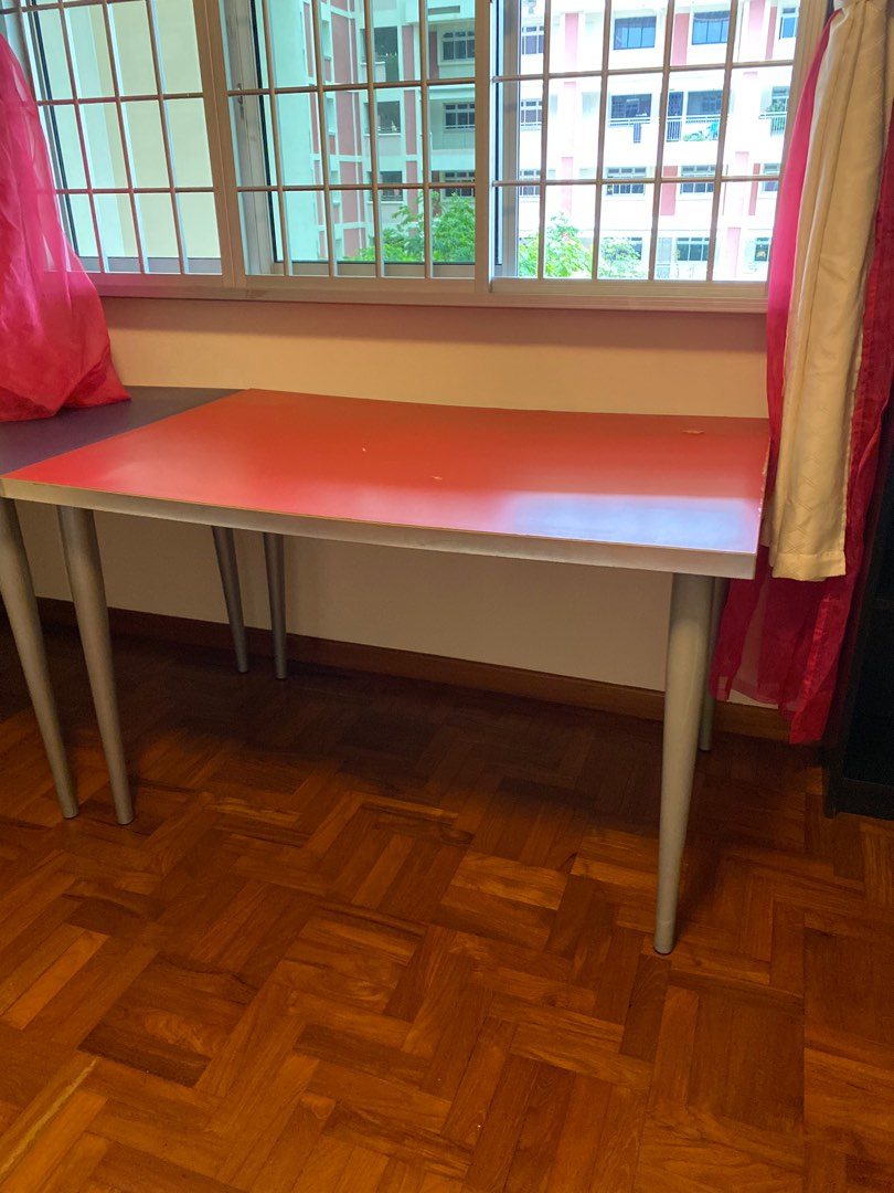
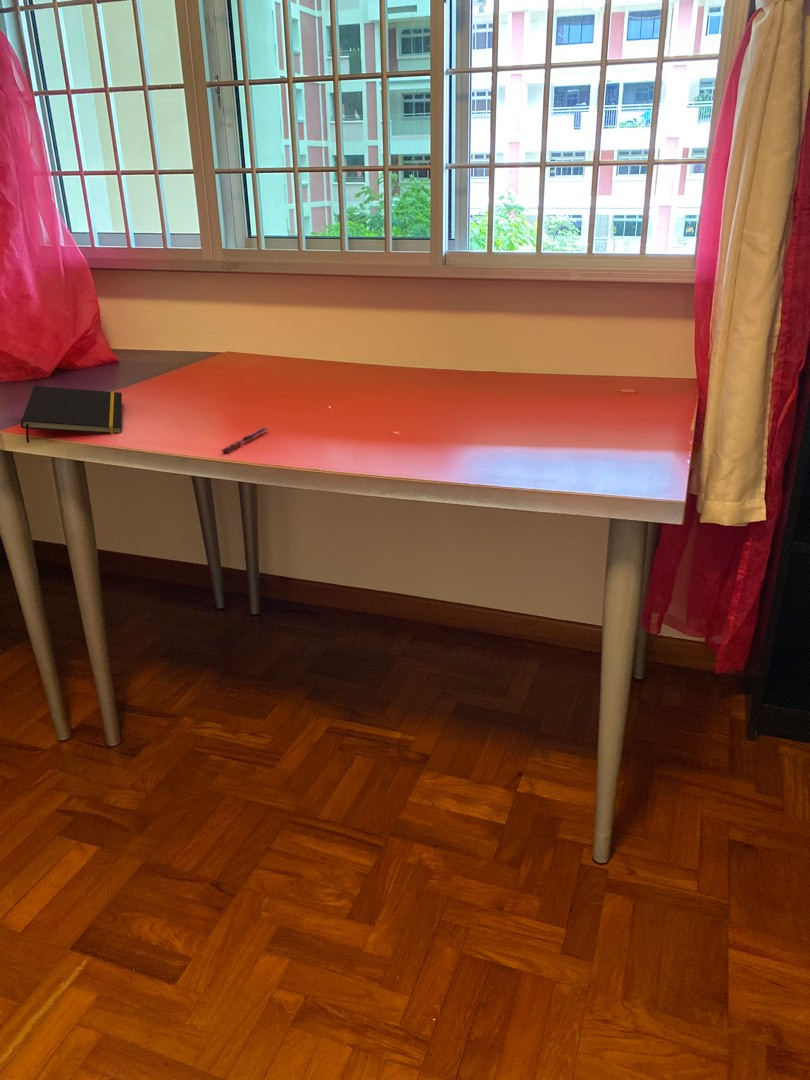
+ notepad [20,385,123,444]
+ pen [221,426,269,454]
